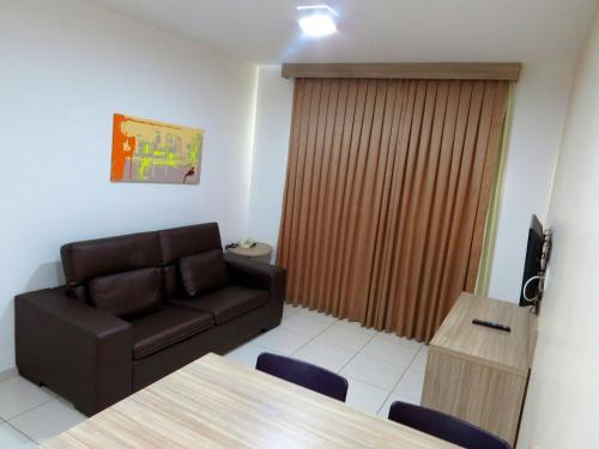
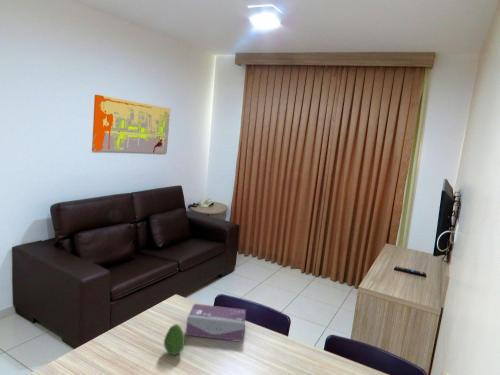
+ fruit [163,323,186,356]
+ tissue box [185,303,247,342]
